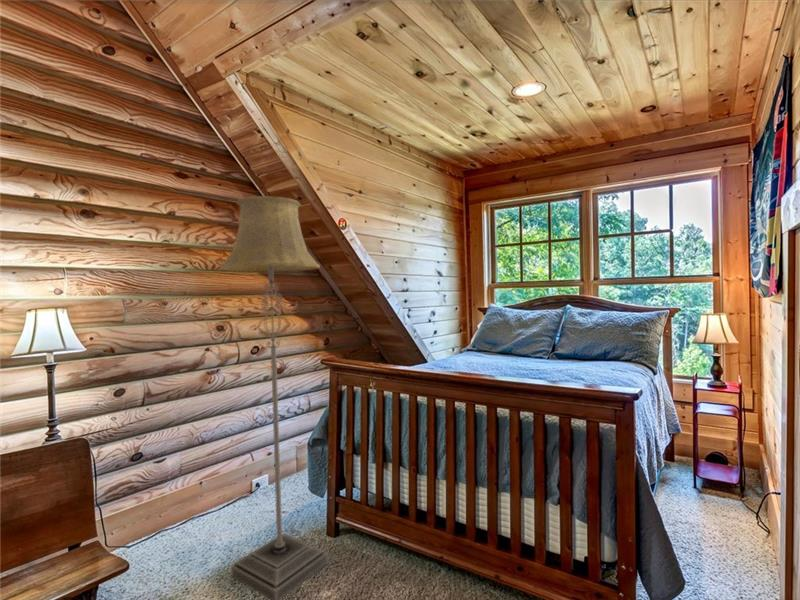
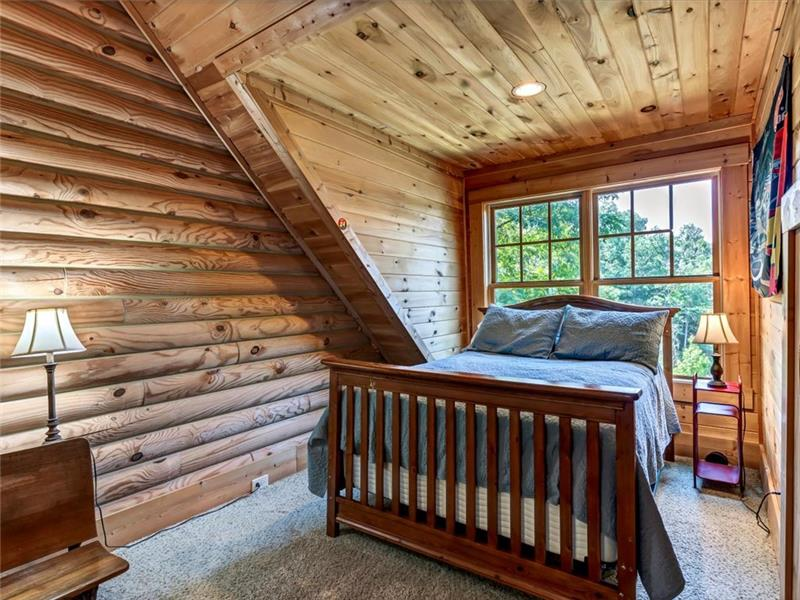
- floor lamp [219,195,329,600]
